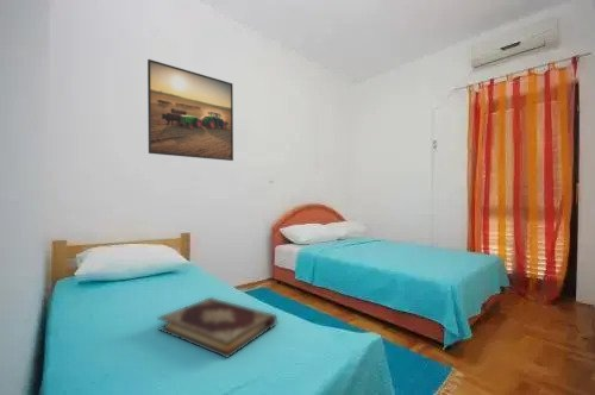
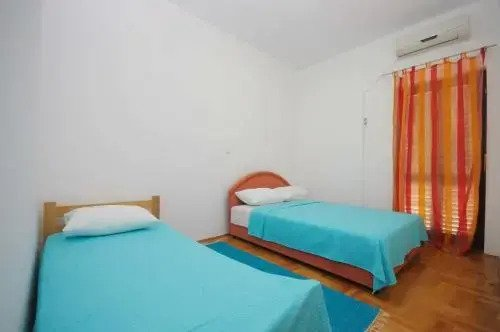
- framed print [146,58,234,162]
- book [157,296,278,359]
